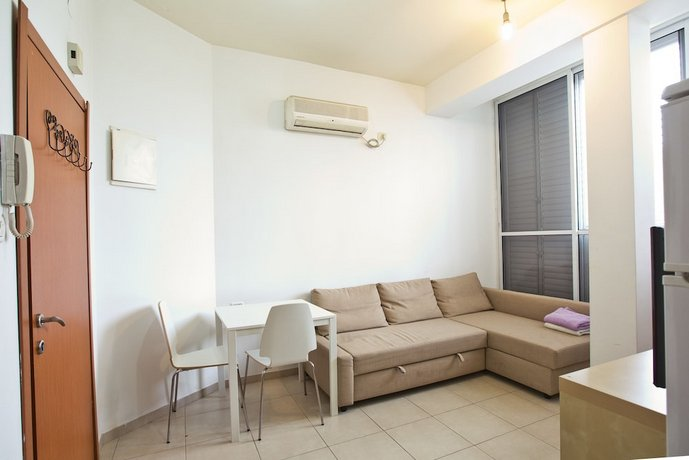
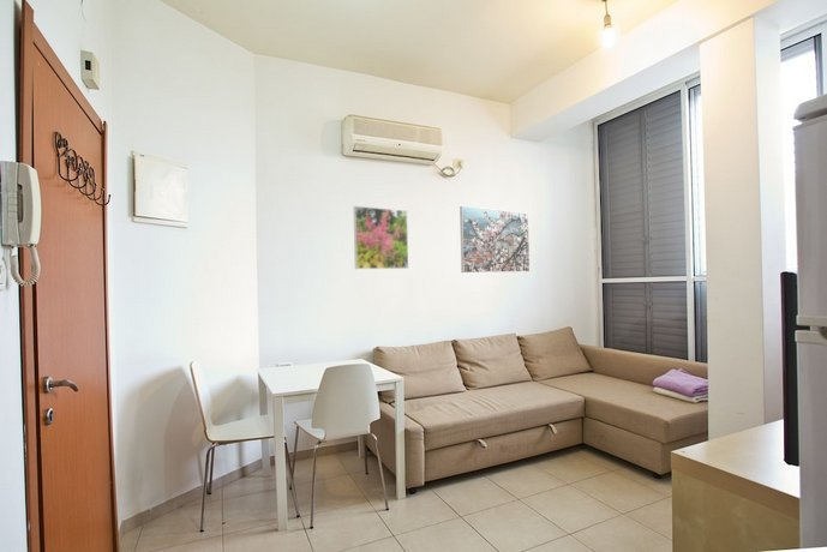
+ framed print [353,205,409,270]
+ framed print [459,205,531,274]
